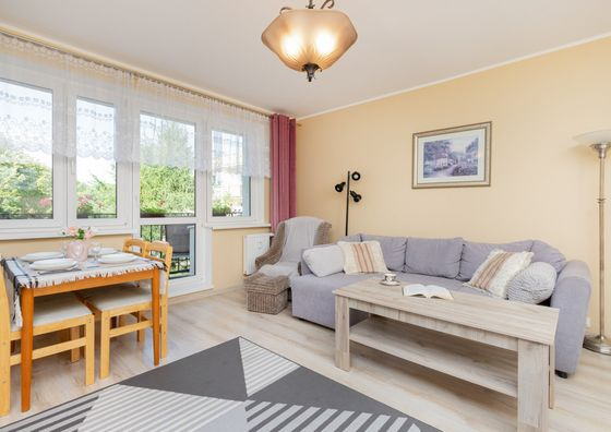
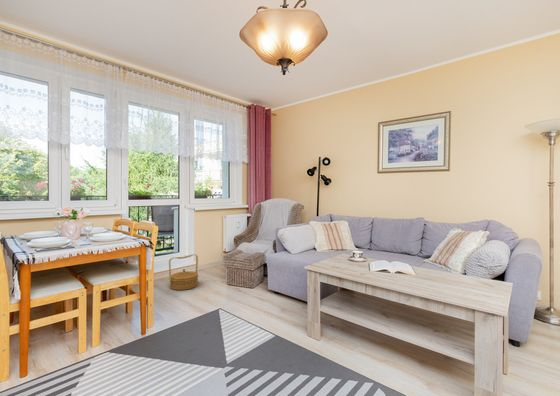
+ basket [168,253,199,291]
